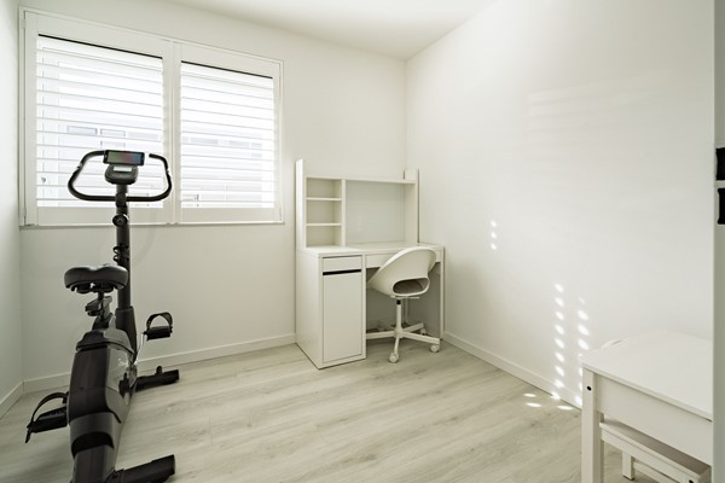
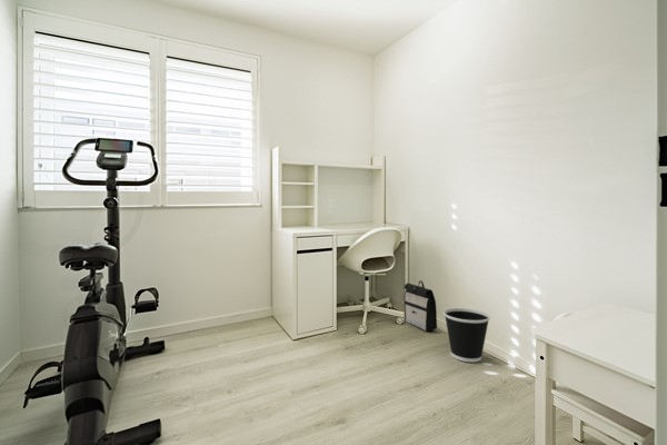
+ backpack [404,279,438,333]
+ wastebasket [442,307,491,363]
